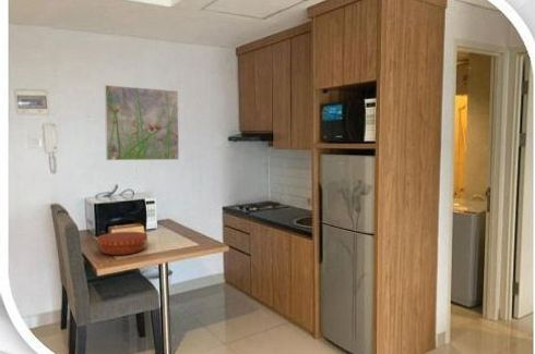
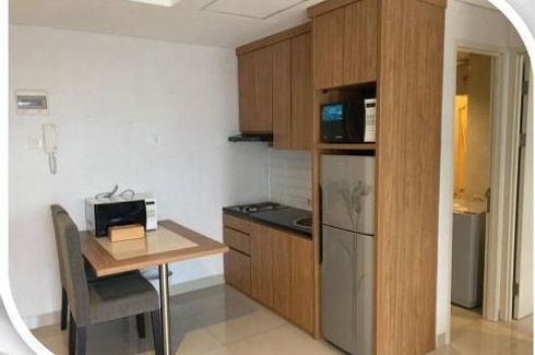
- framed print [104,84,180,161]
- bowl [96,231,148,256]
